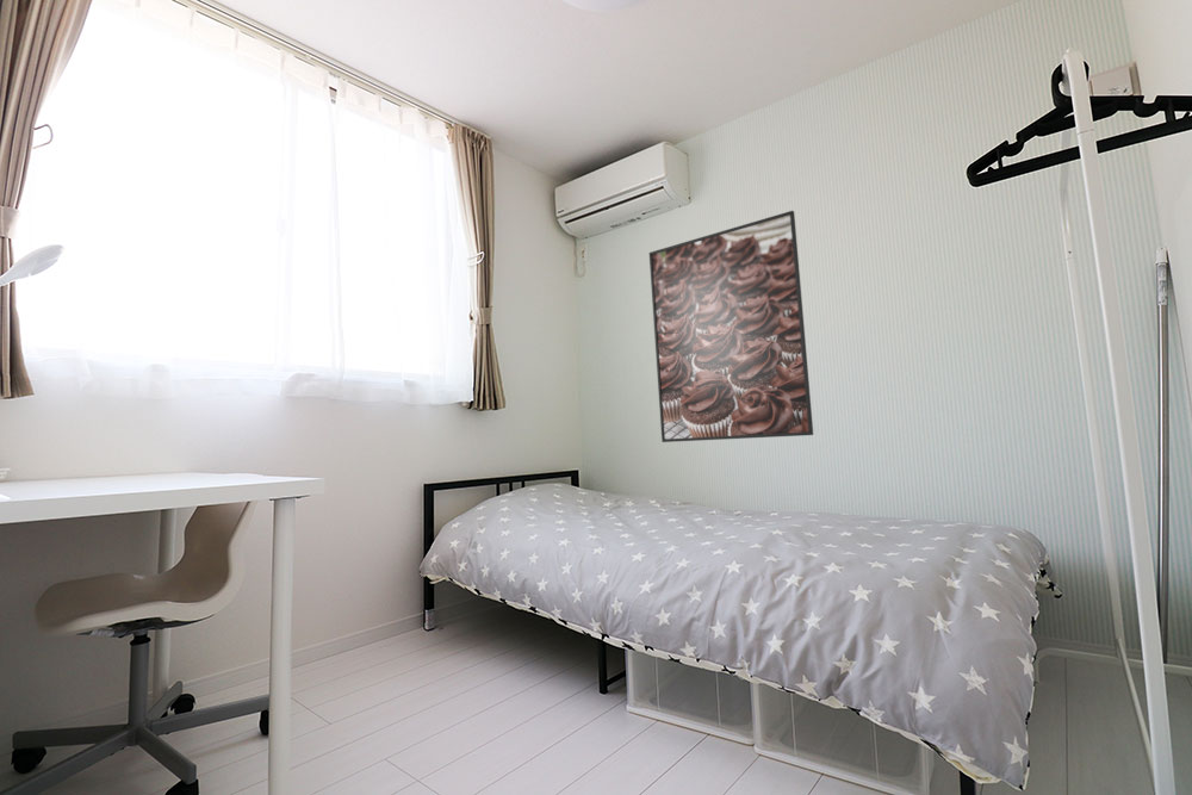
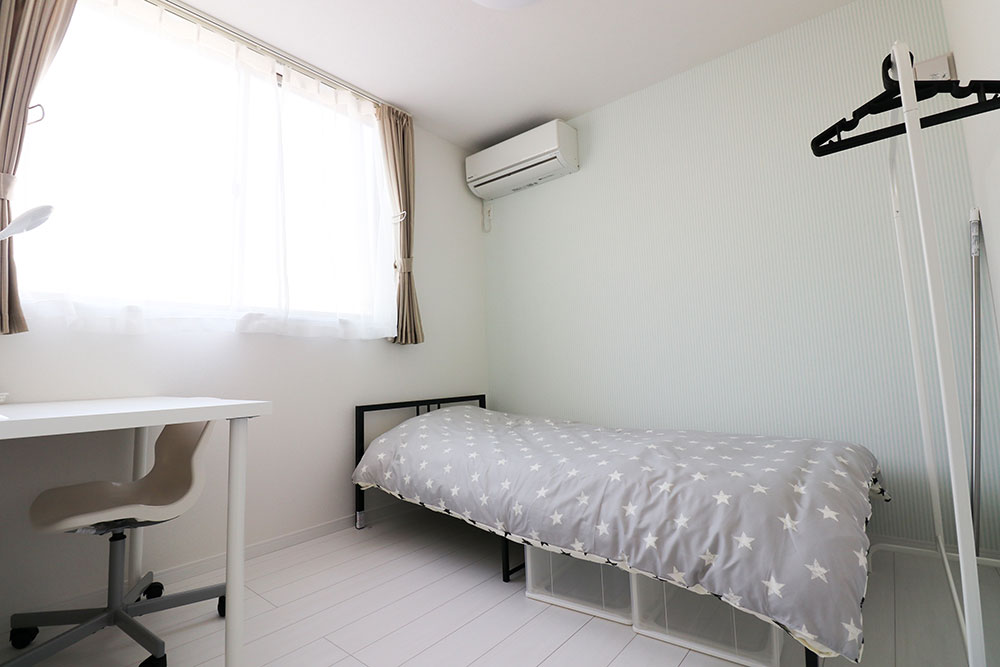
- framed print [648,210,814,443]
